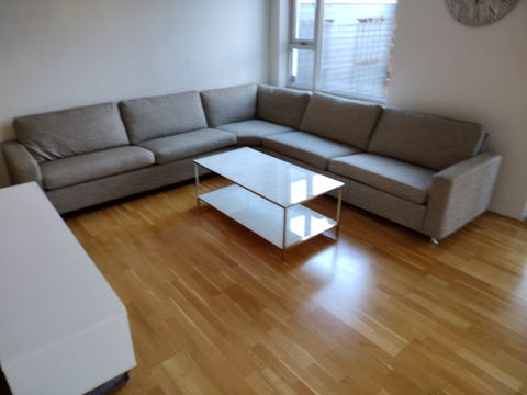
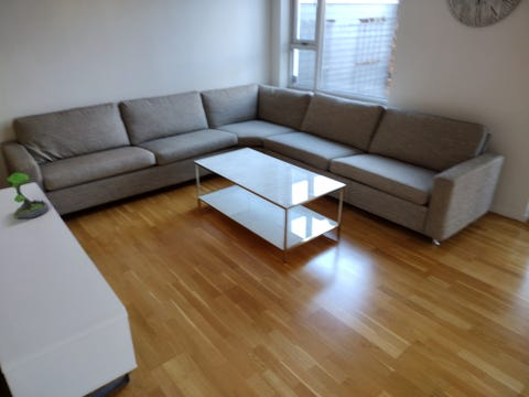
+ plant [6,172,50,219]
